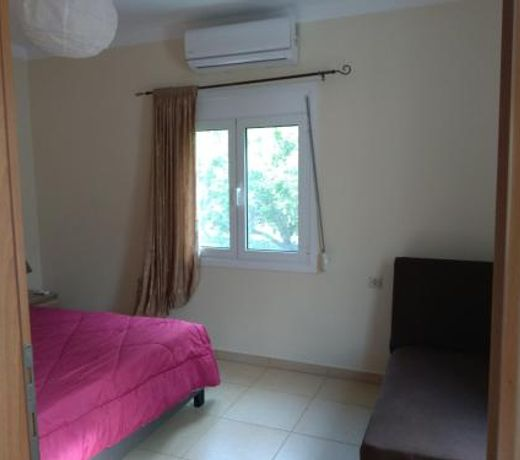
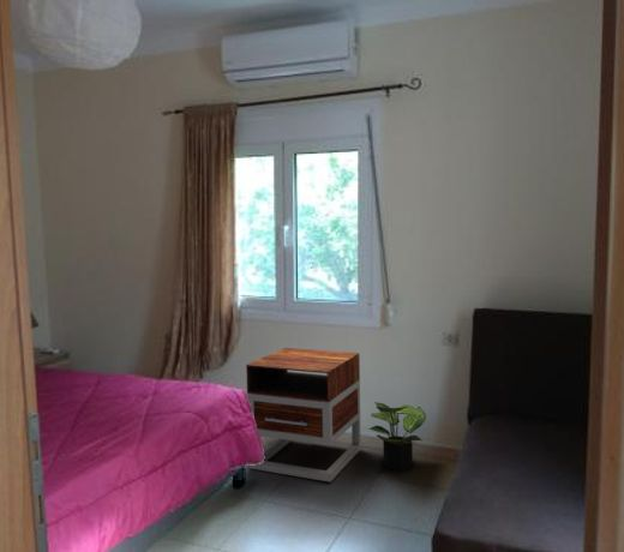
+ nightstand [245,347,362,484]
+ potted plant [367,401,427,472]
